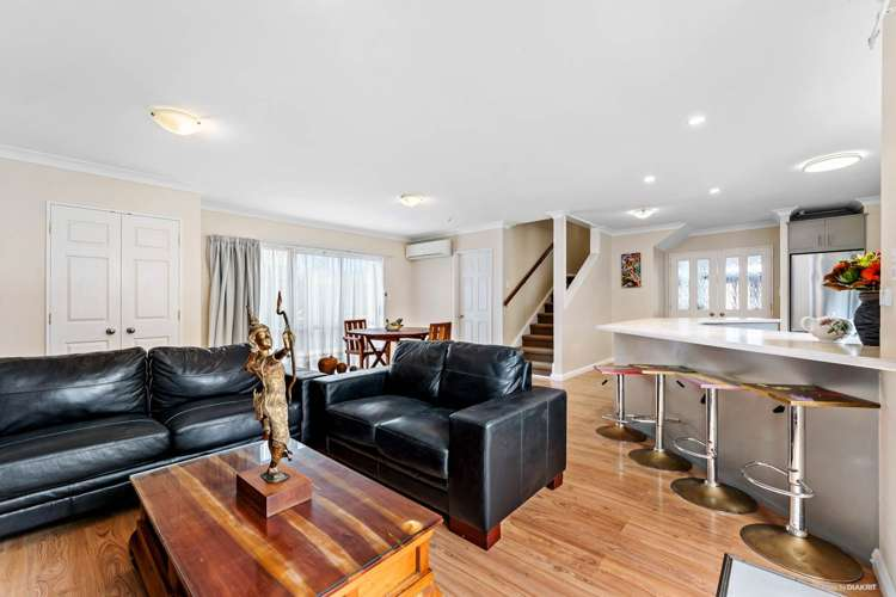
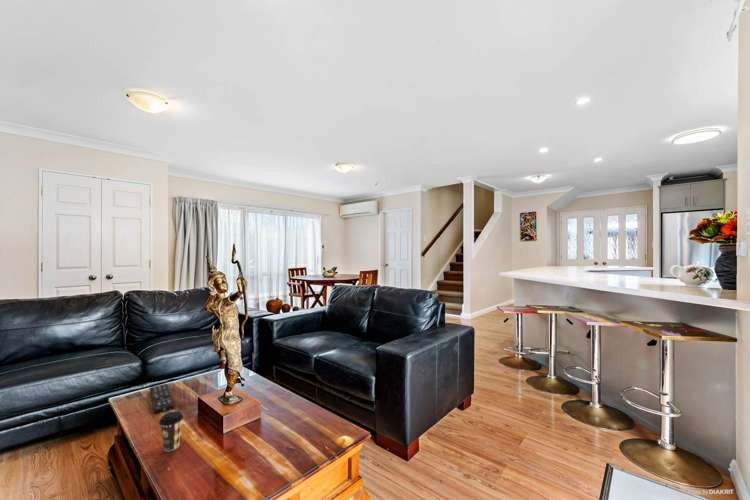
+ remote control [149,383,175,415]
+ coffee cup [158,410,184,452]
